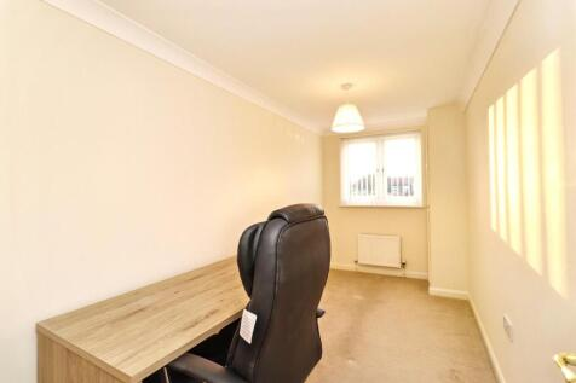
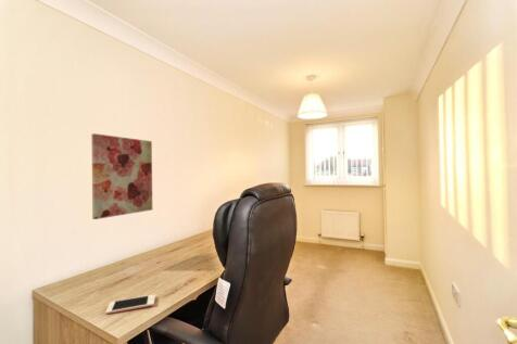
+ cell phone [105,294,156,315]
+ wall art [90,132,153,220]
